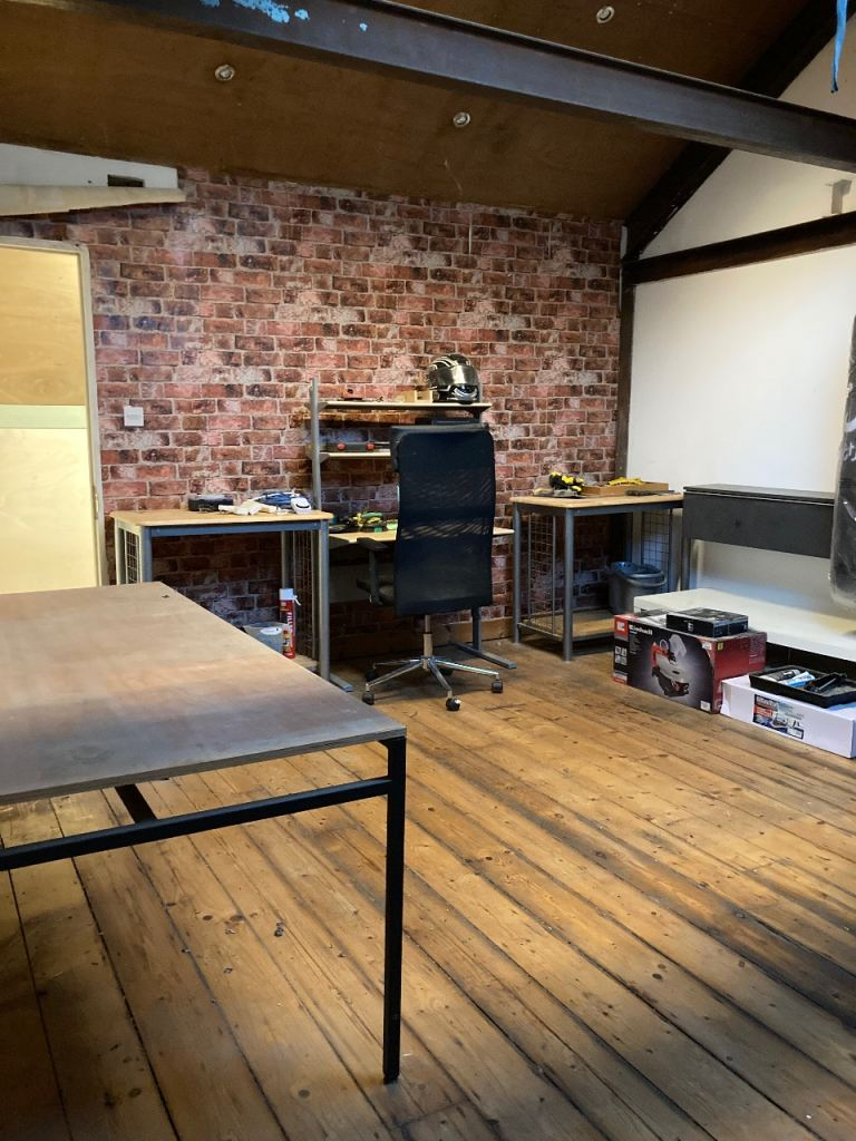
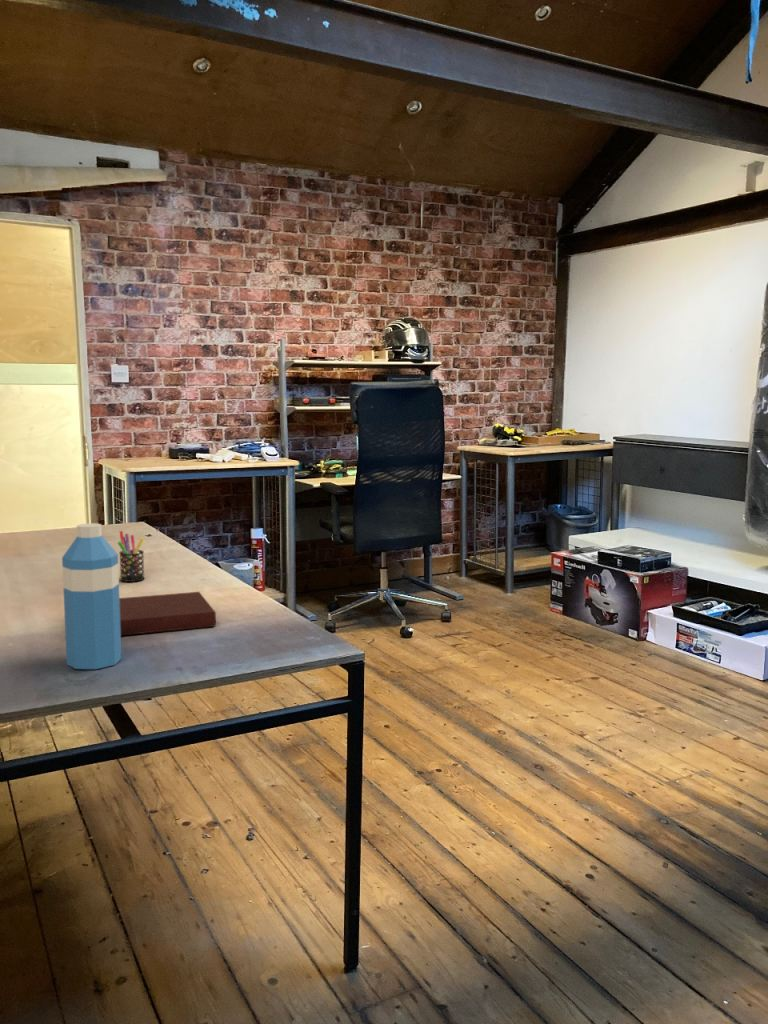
+ pen holder [117,530,145,583]
+ notebook [119,591,217,637]
+ water bottle [61,522,122,670]
